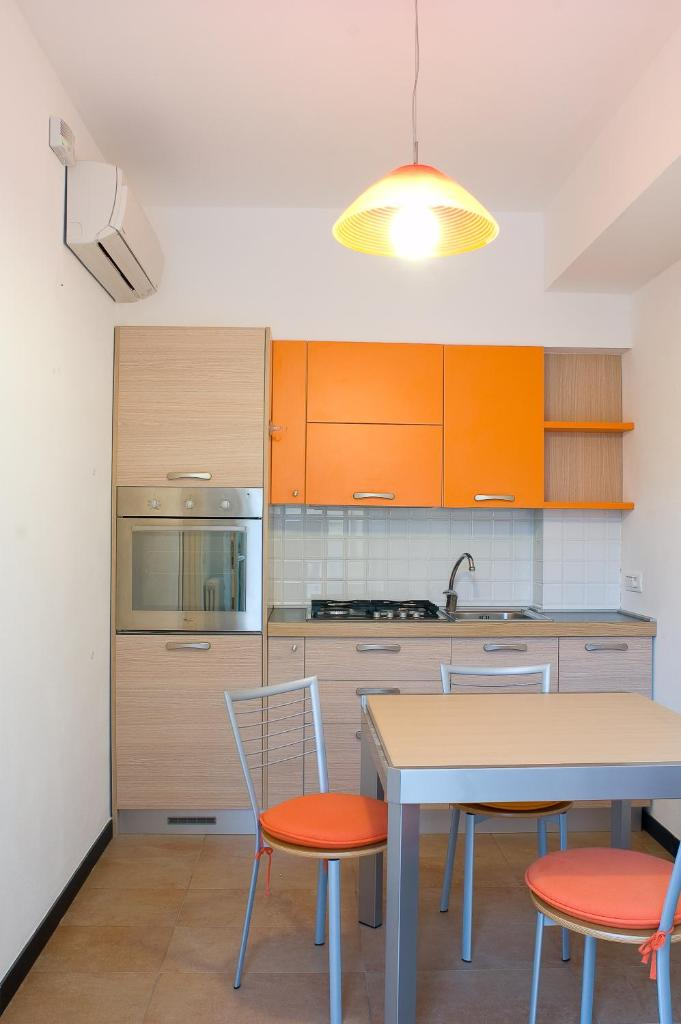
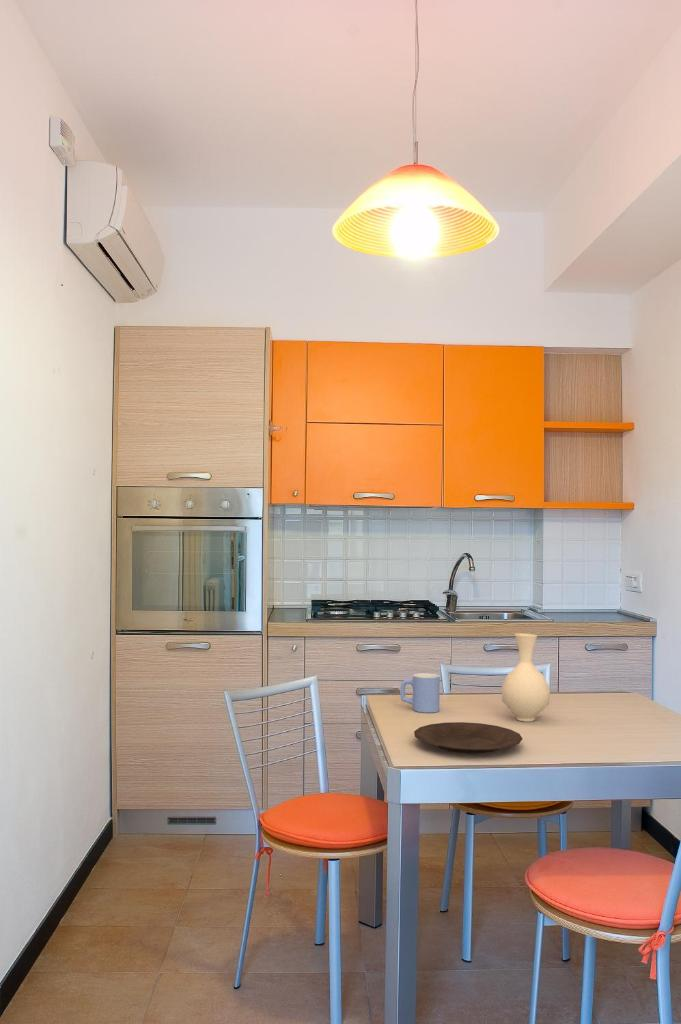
+ plate [413,721,523,754]
+ vase [500,633,551,722]
+ mug [400,672,441,714]
